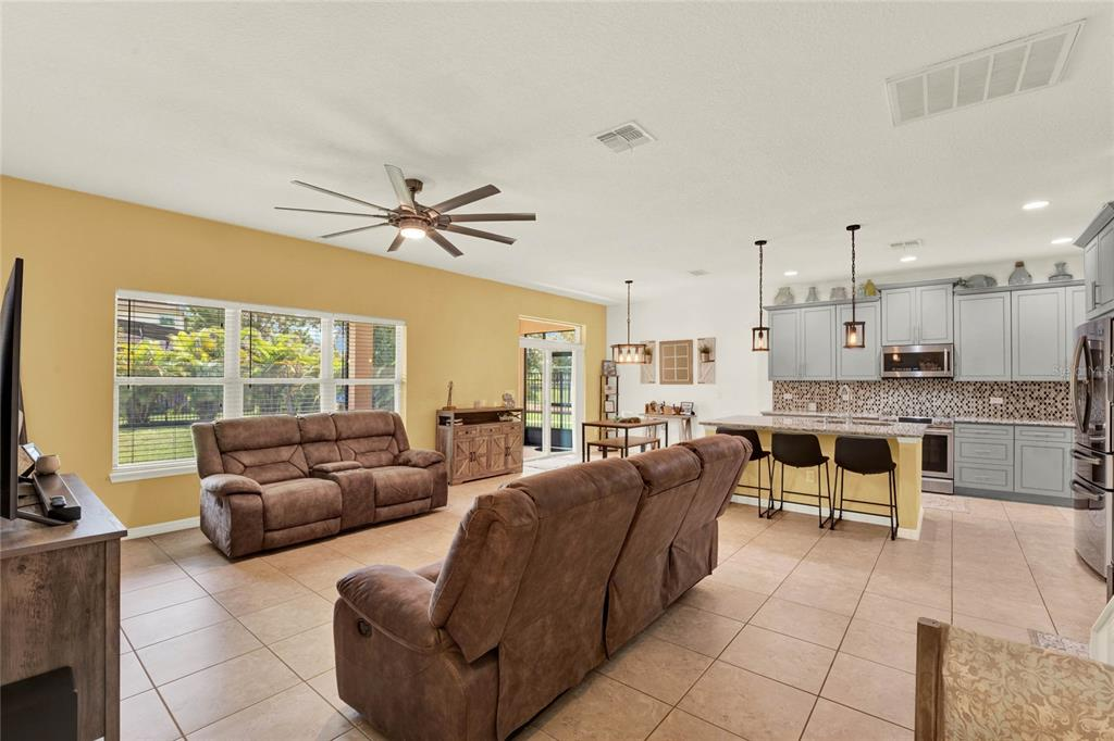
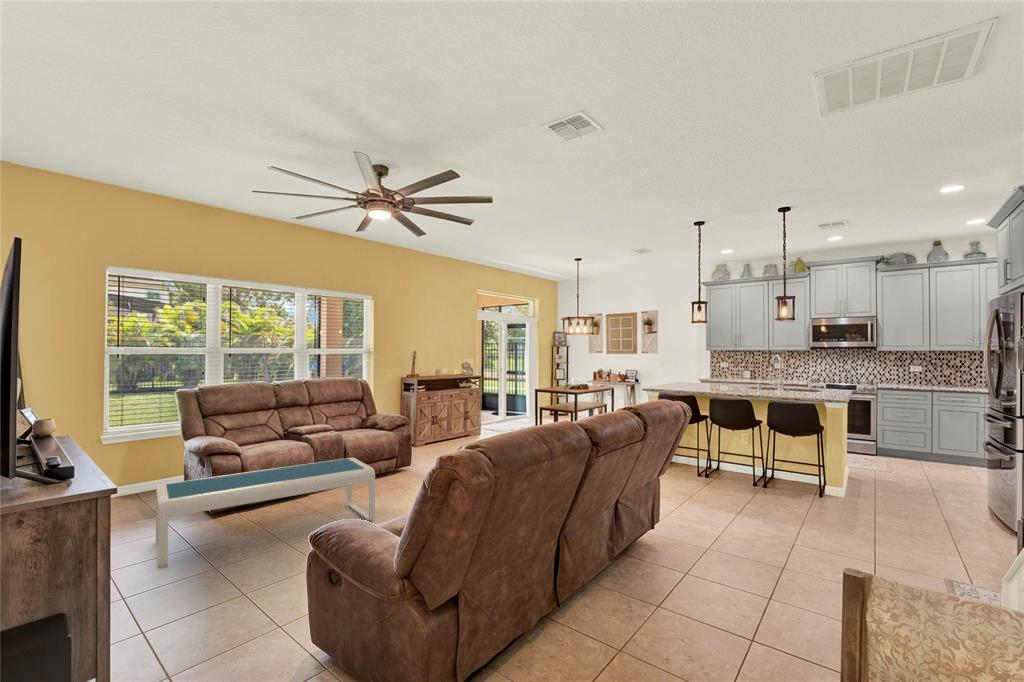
+ coffee table [155,456,376,569]
